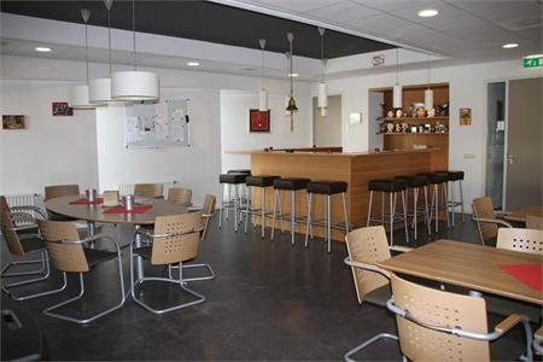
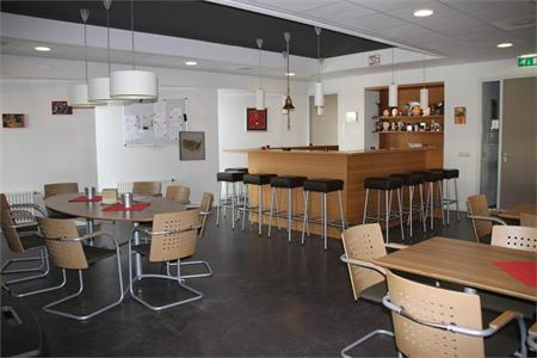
+ wall art [178,130,206,162]
